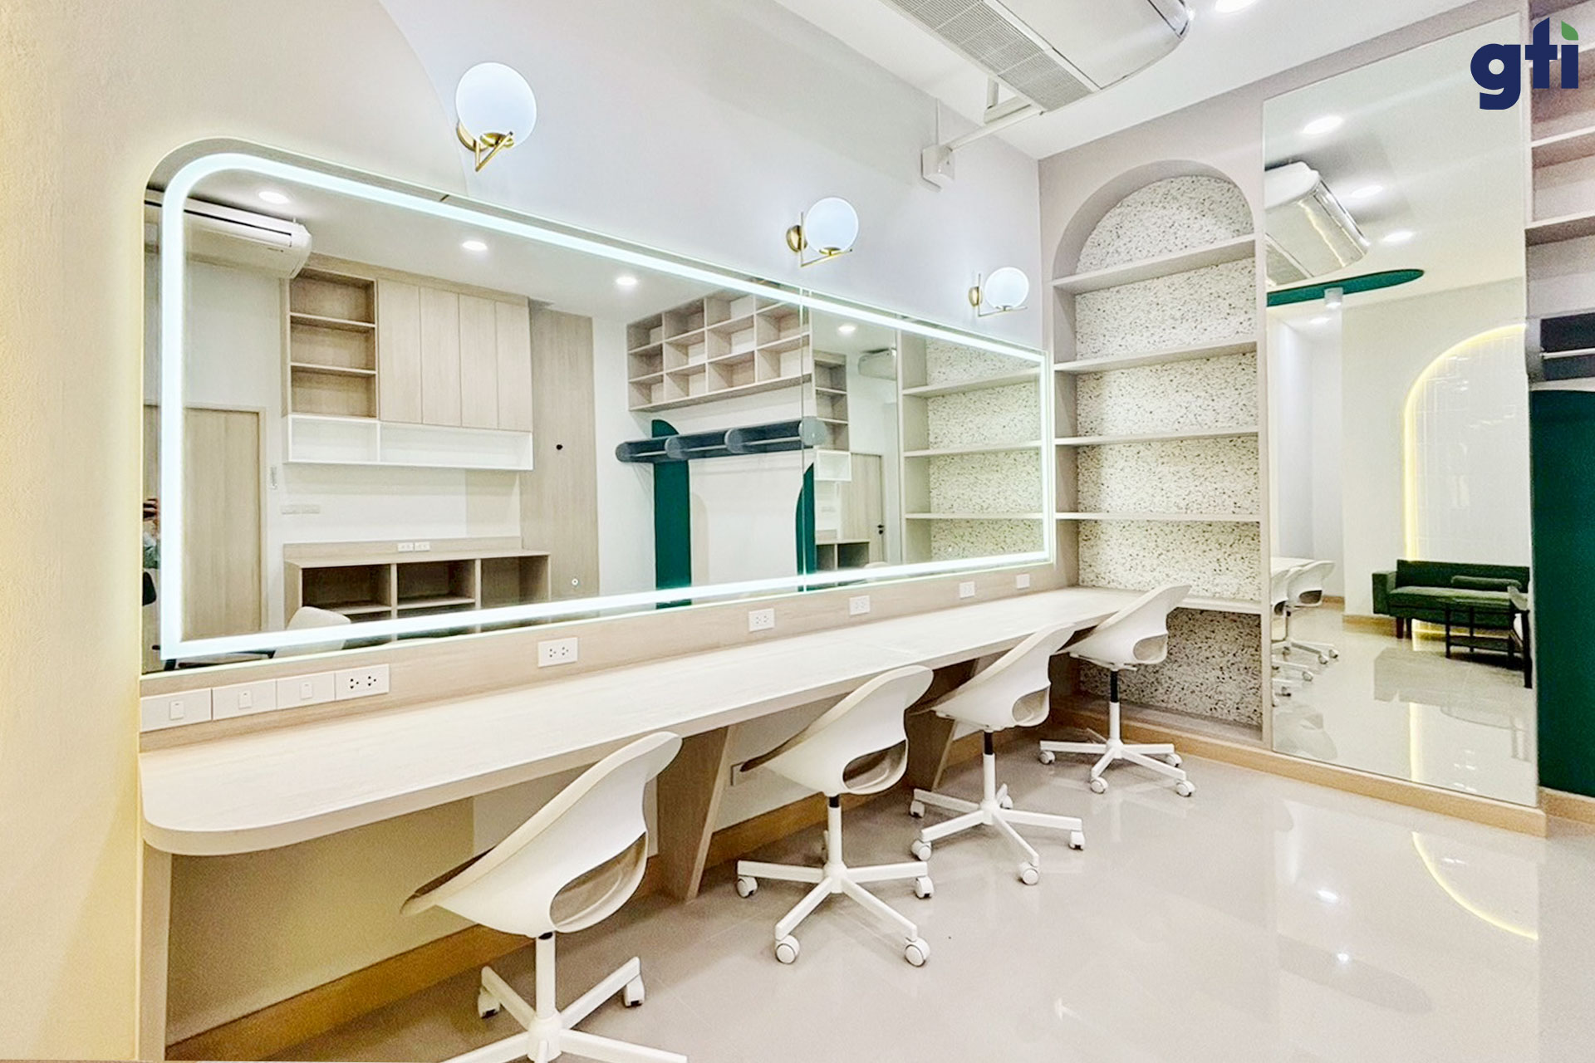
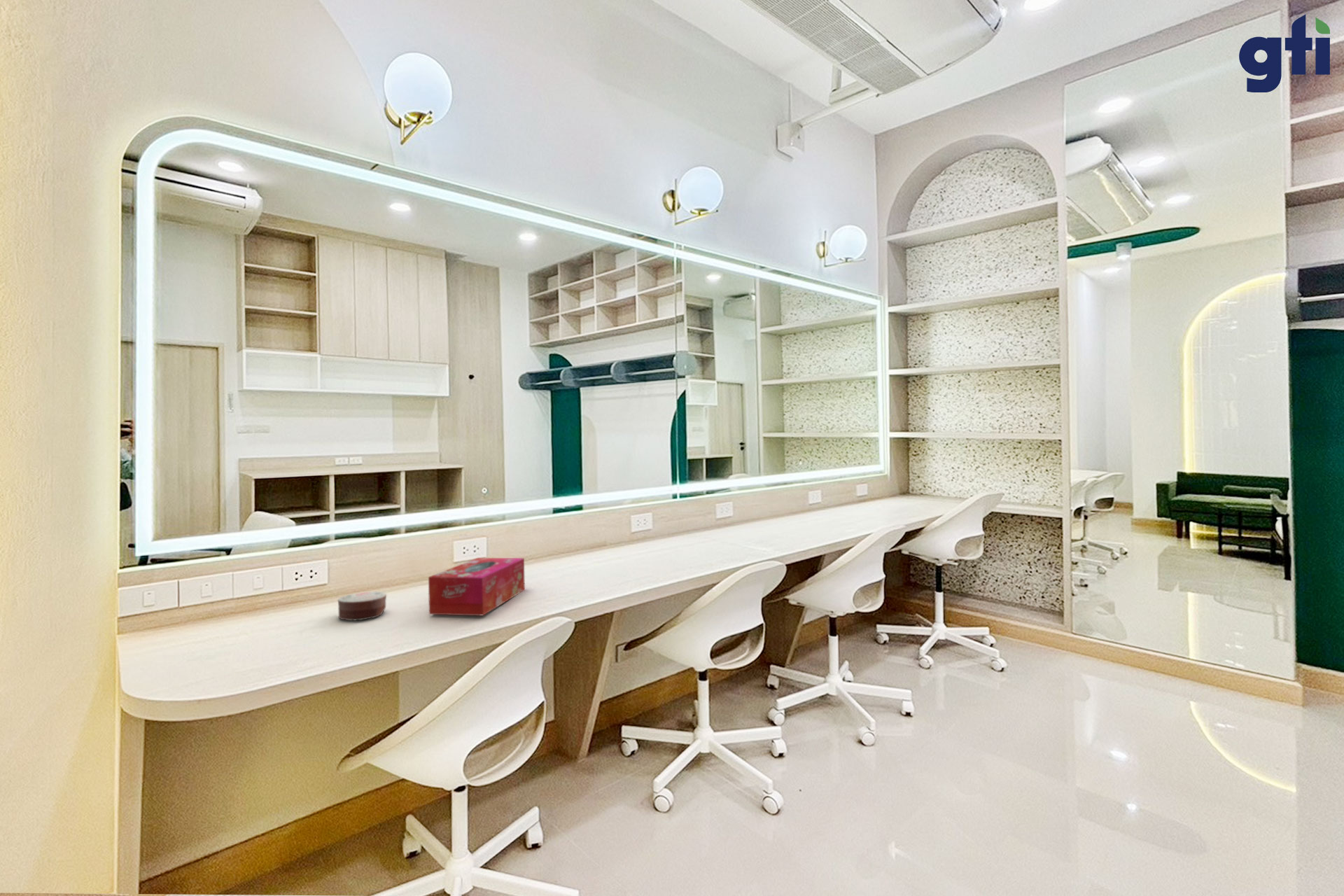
+ tissue box [428,557,526,616]
+ cosmetic container [337,591,387,622]
